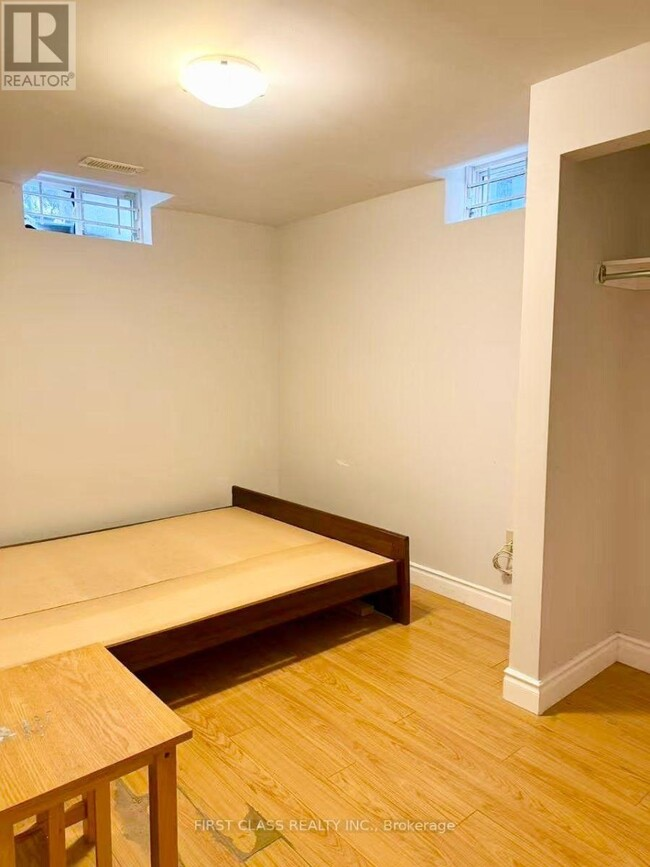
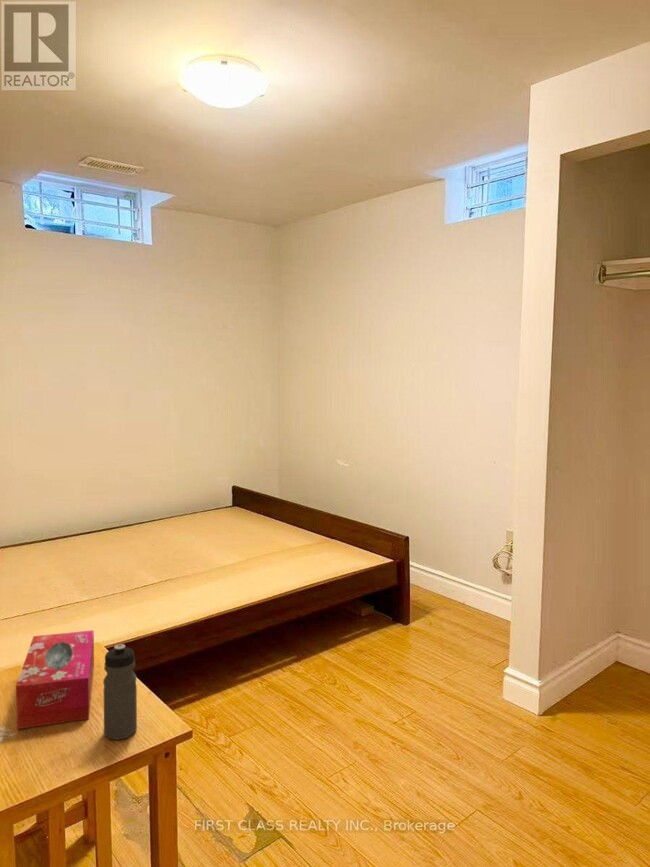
+ water bottle [102,643,138,741]
+ tissue box [15,629,95,730]
